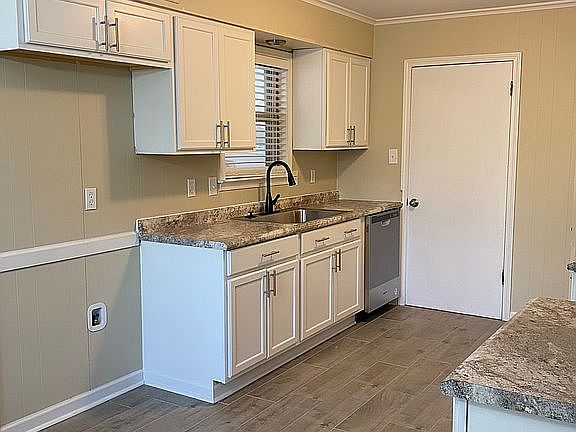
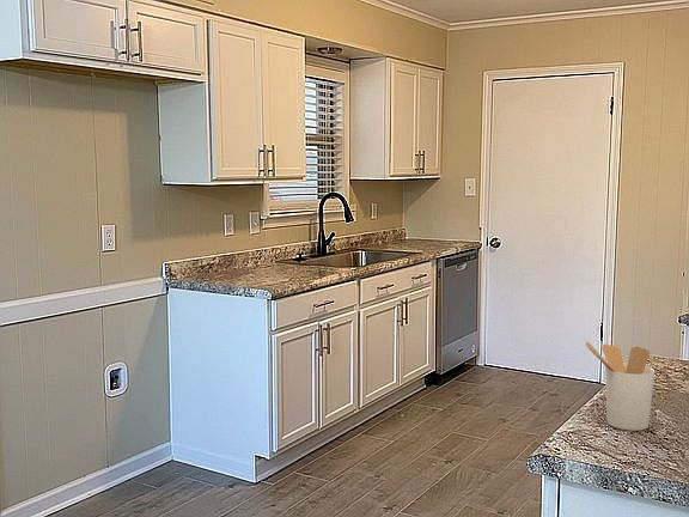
+ utensil holder [585,341,656,432]
